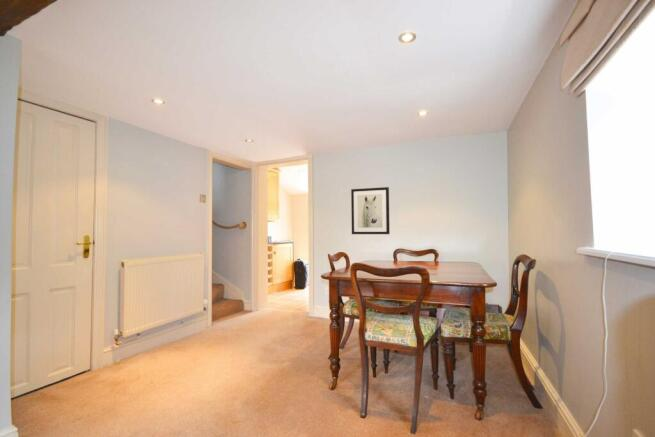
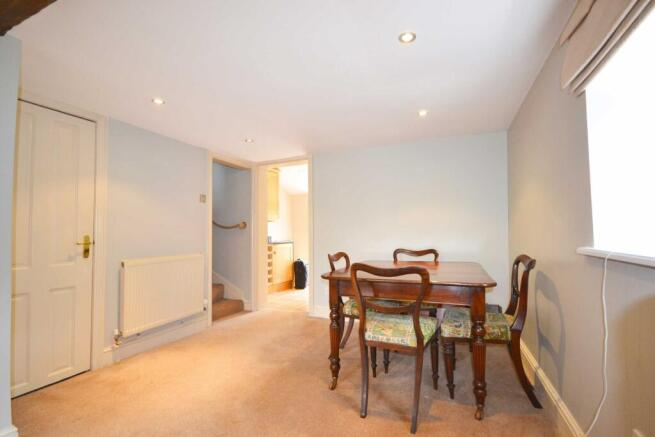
- wall art [350,186,391,235]
